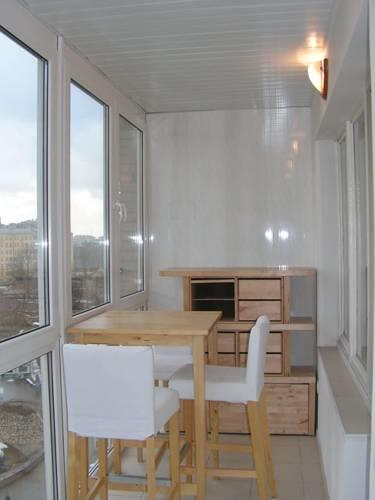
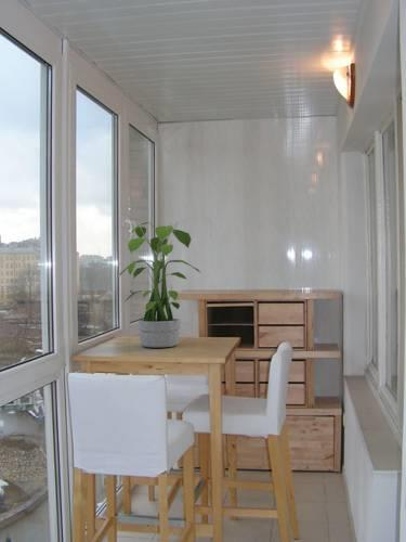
+ potted plant [117,220,202,349]
